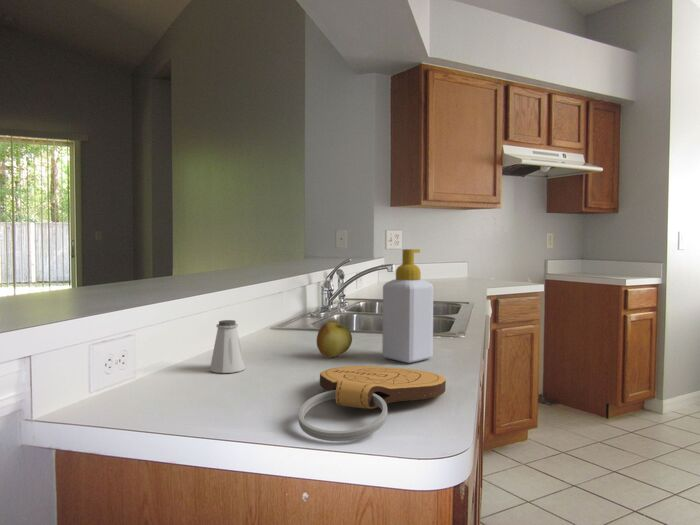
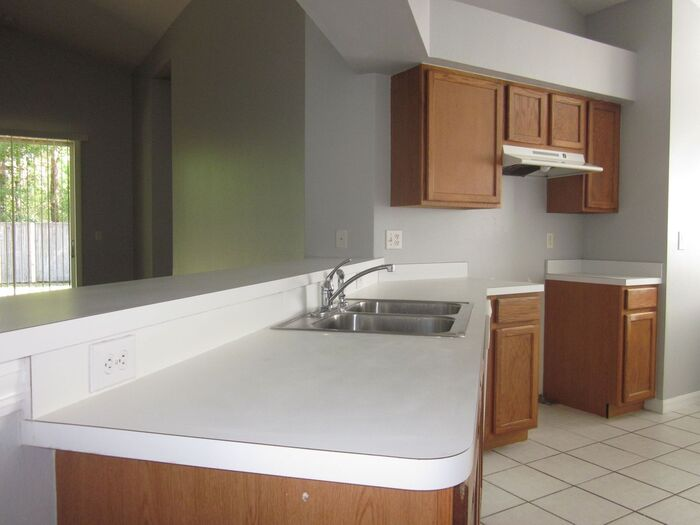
- soap bottle [381,248,434,364]
- key chain [297,365,447,442]
- apple [316,320,353,358]
- saltshaker [209,319,246,374]
